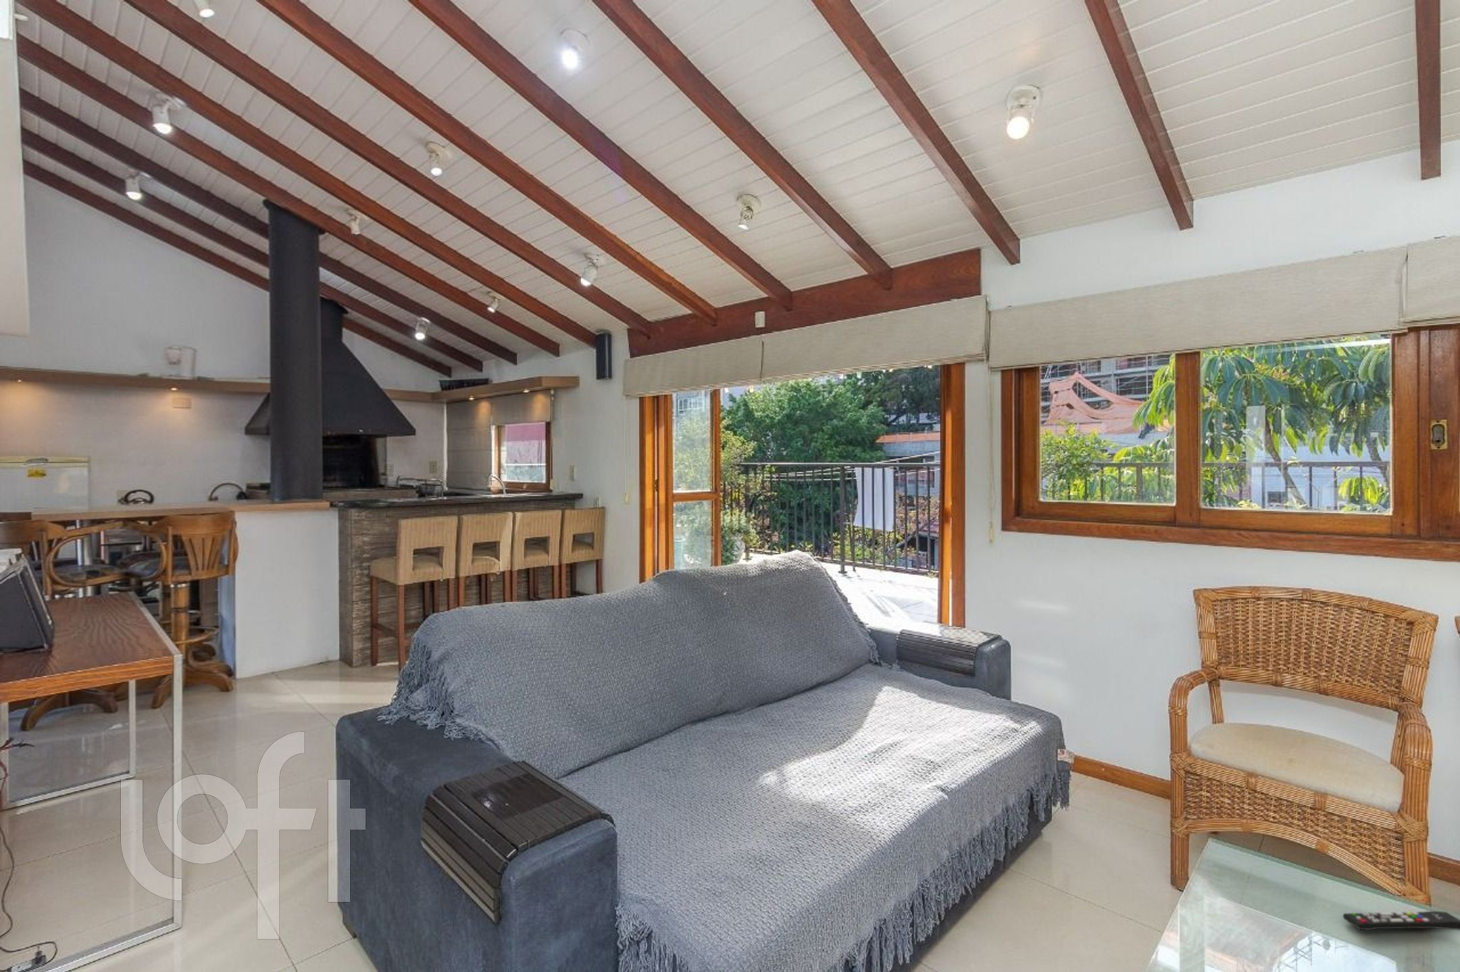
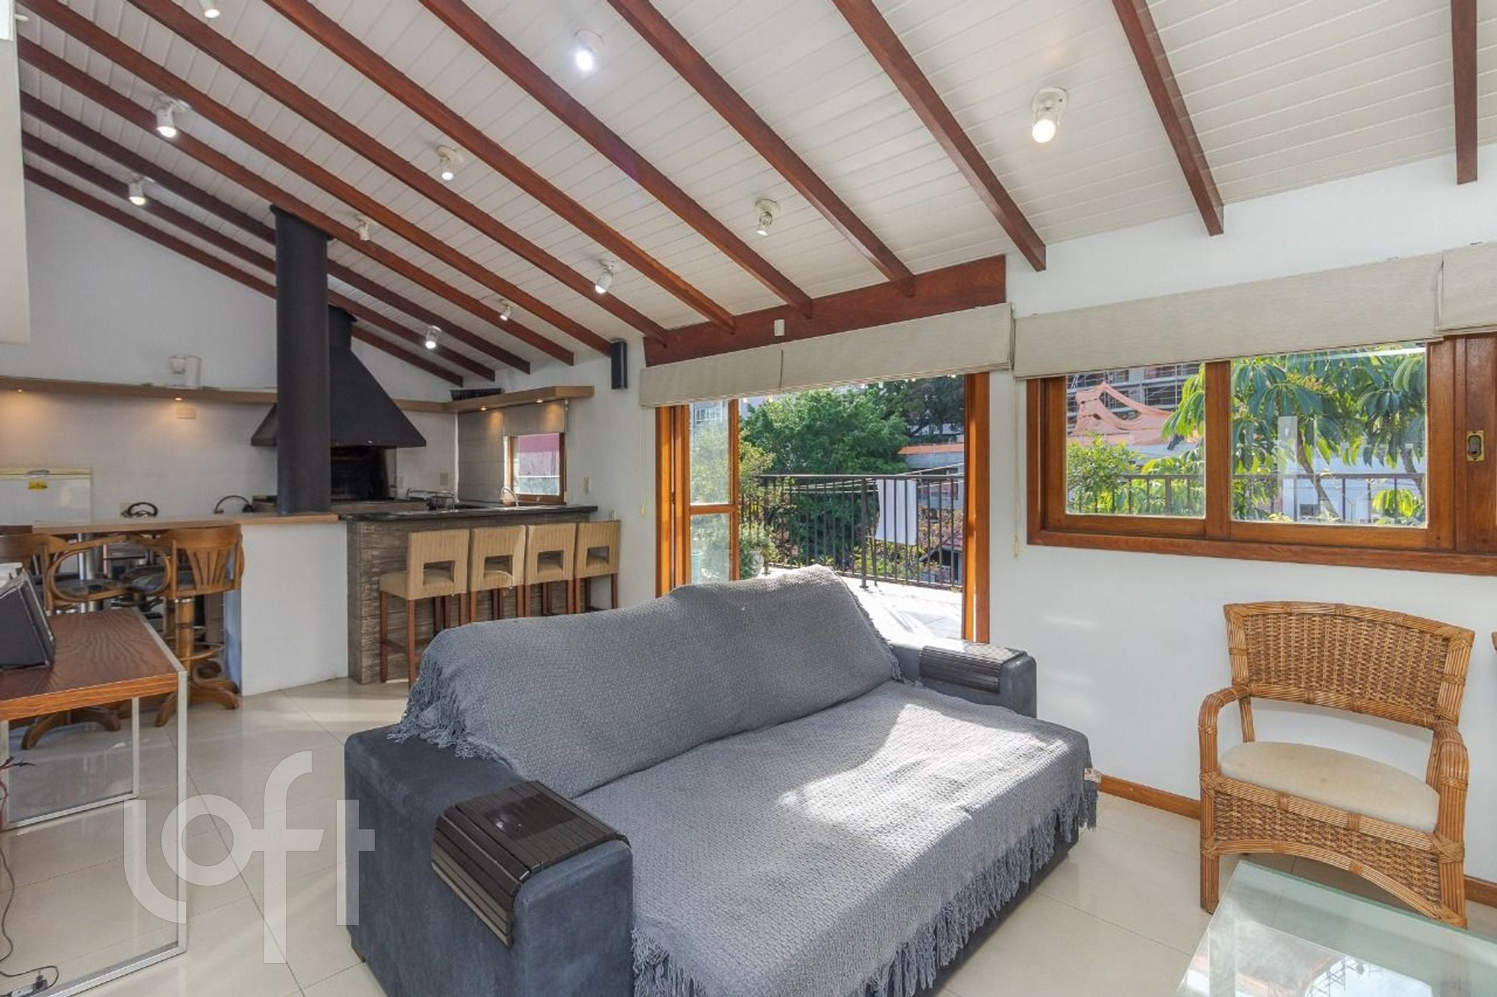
- remote control [1342,910,1460,931]
